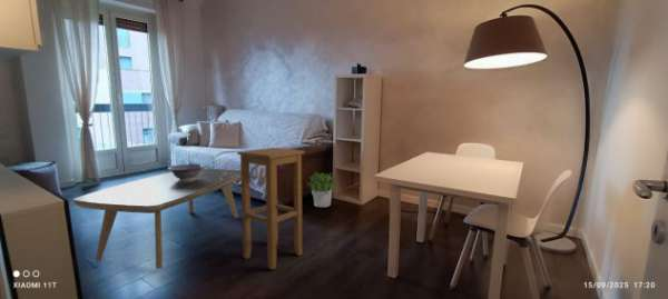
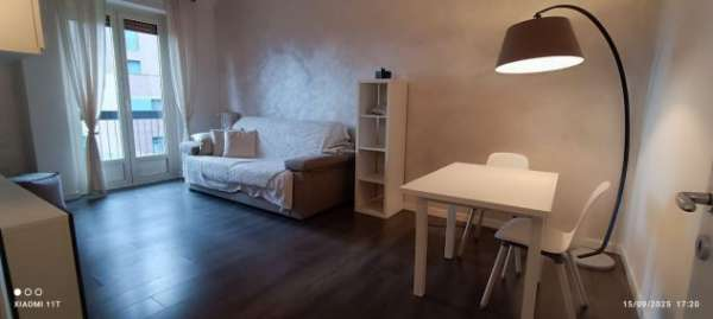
- potted plant [306,171,338,208]
- decorative bowl [167,162,206,181]
- stool [236,147,306,271]
- coffee table [72,168,242,270]
